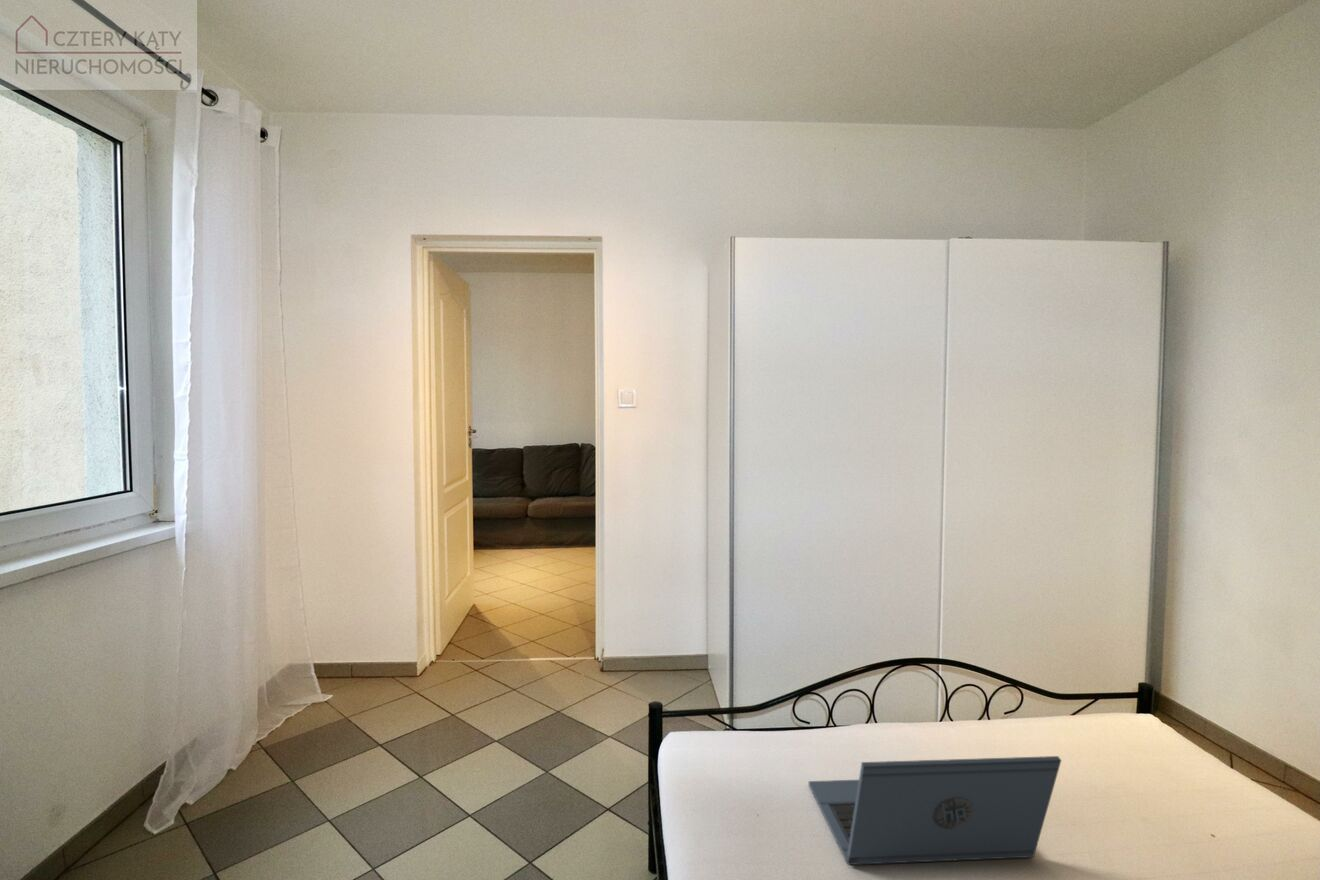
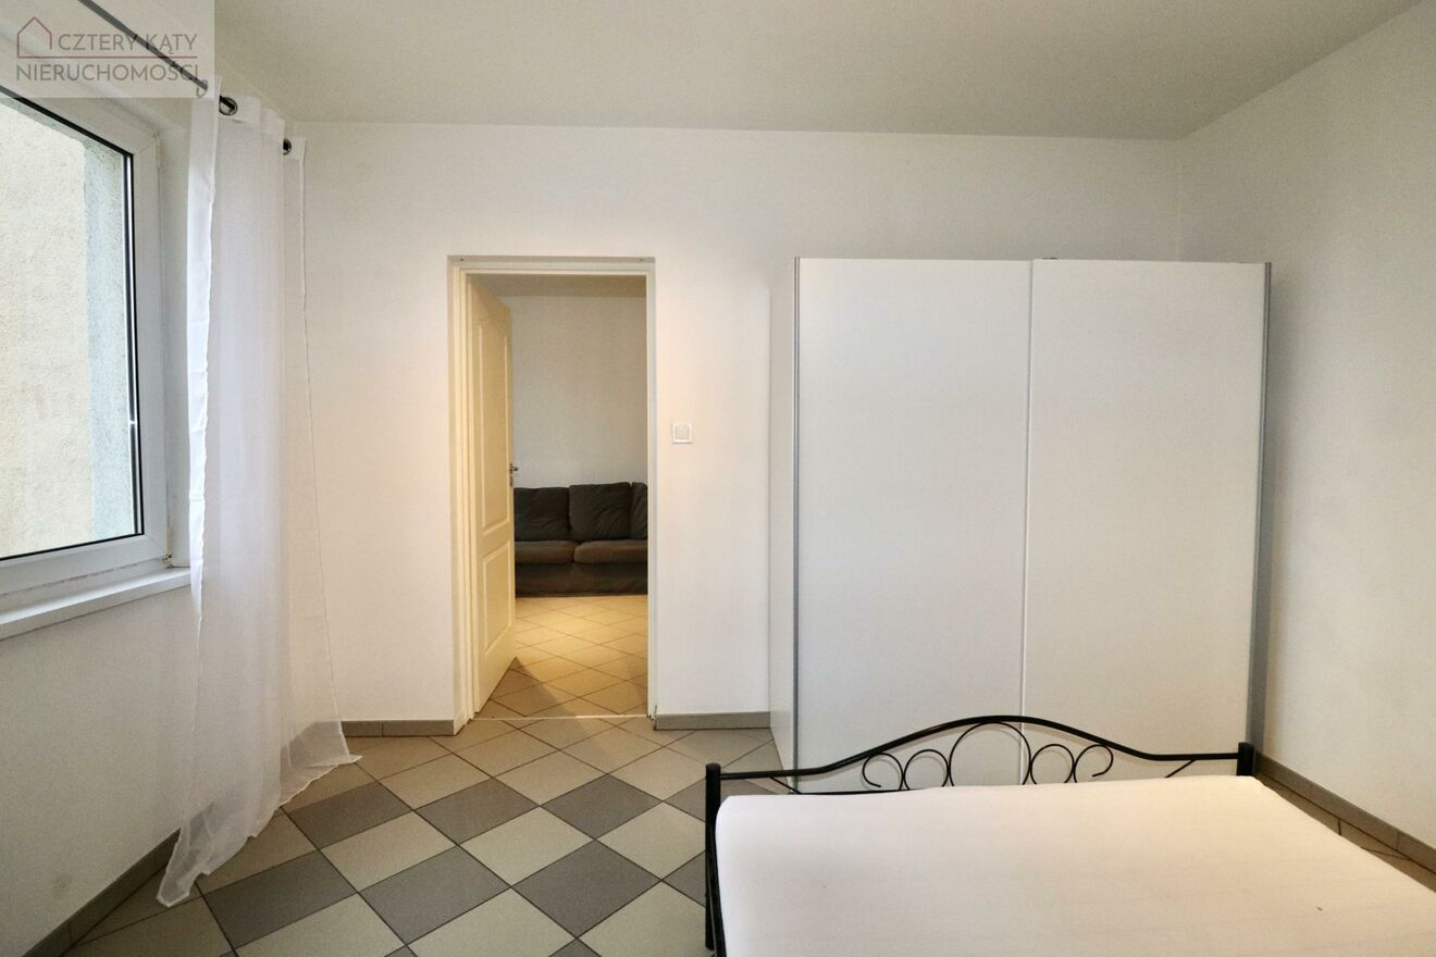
- laptop [808,755,1062,866]
